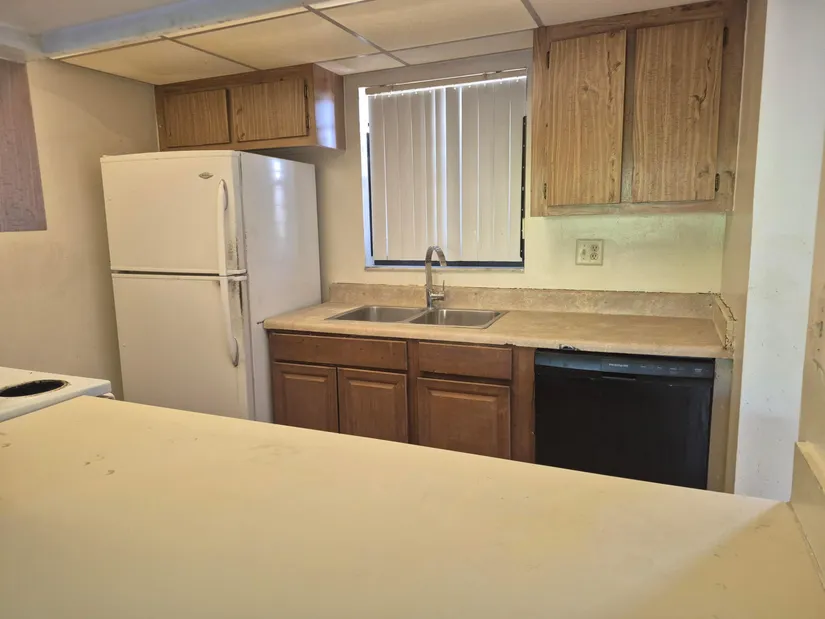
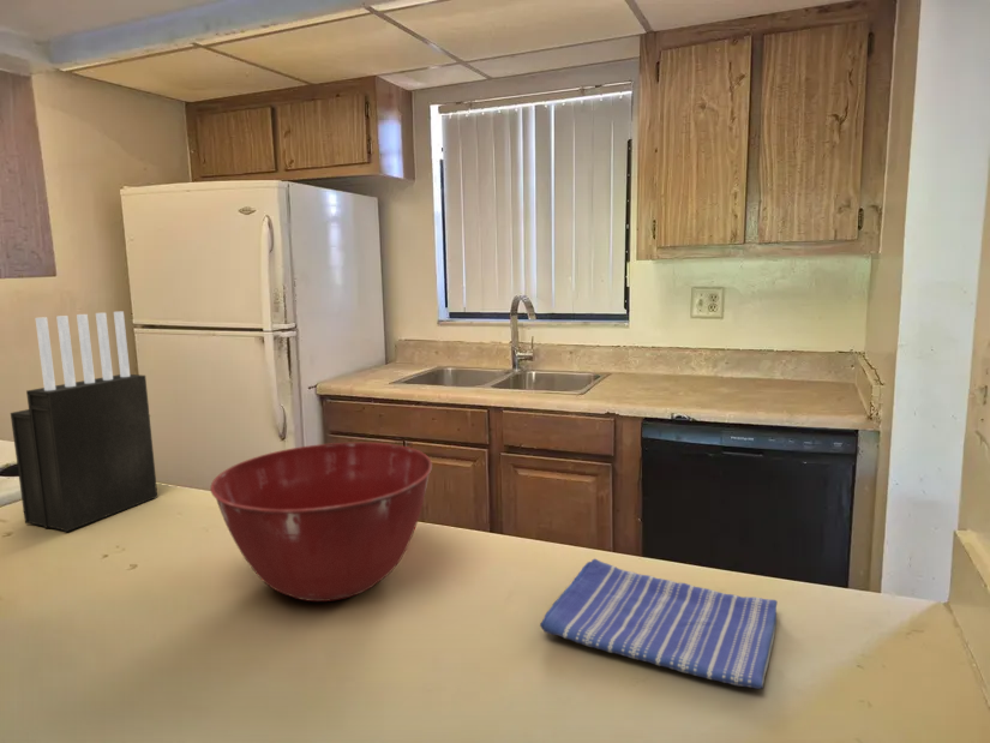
+ dish towel [539,558,779,690]
+ mixing bowl [209,442,433,603]
+ knife block [10,311,158,533]
